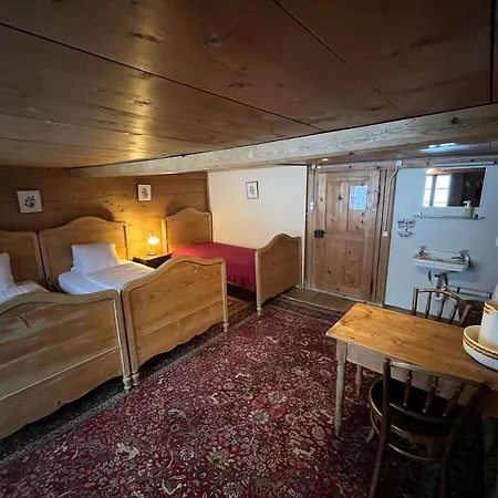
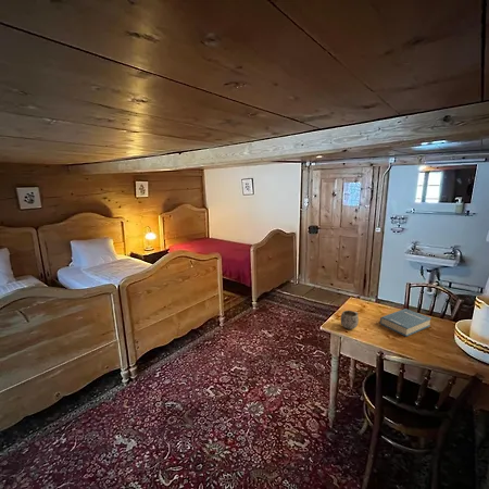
+ mug [340,310,360,330]
+ hardback book [379,308,432,337]
